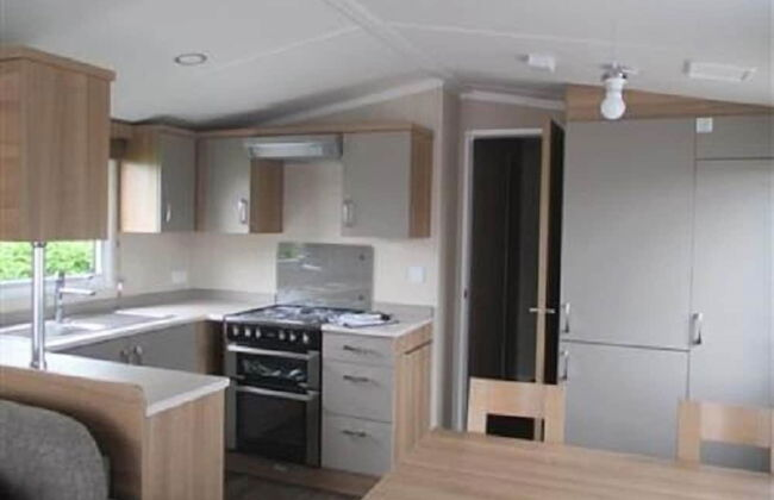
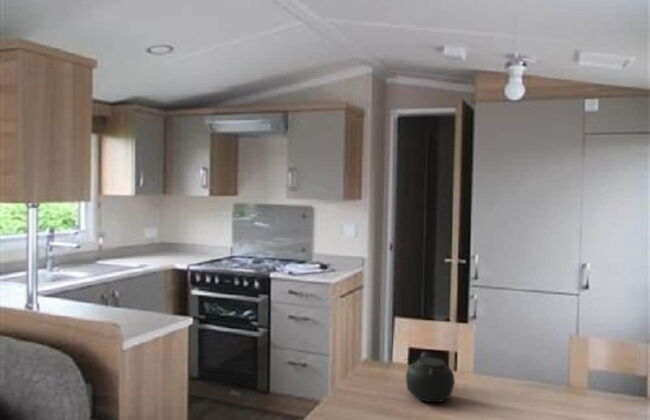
+ teapot [405,350,456,403]
